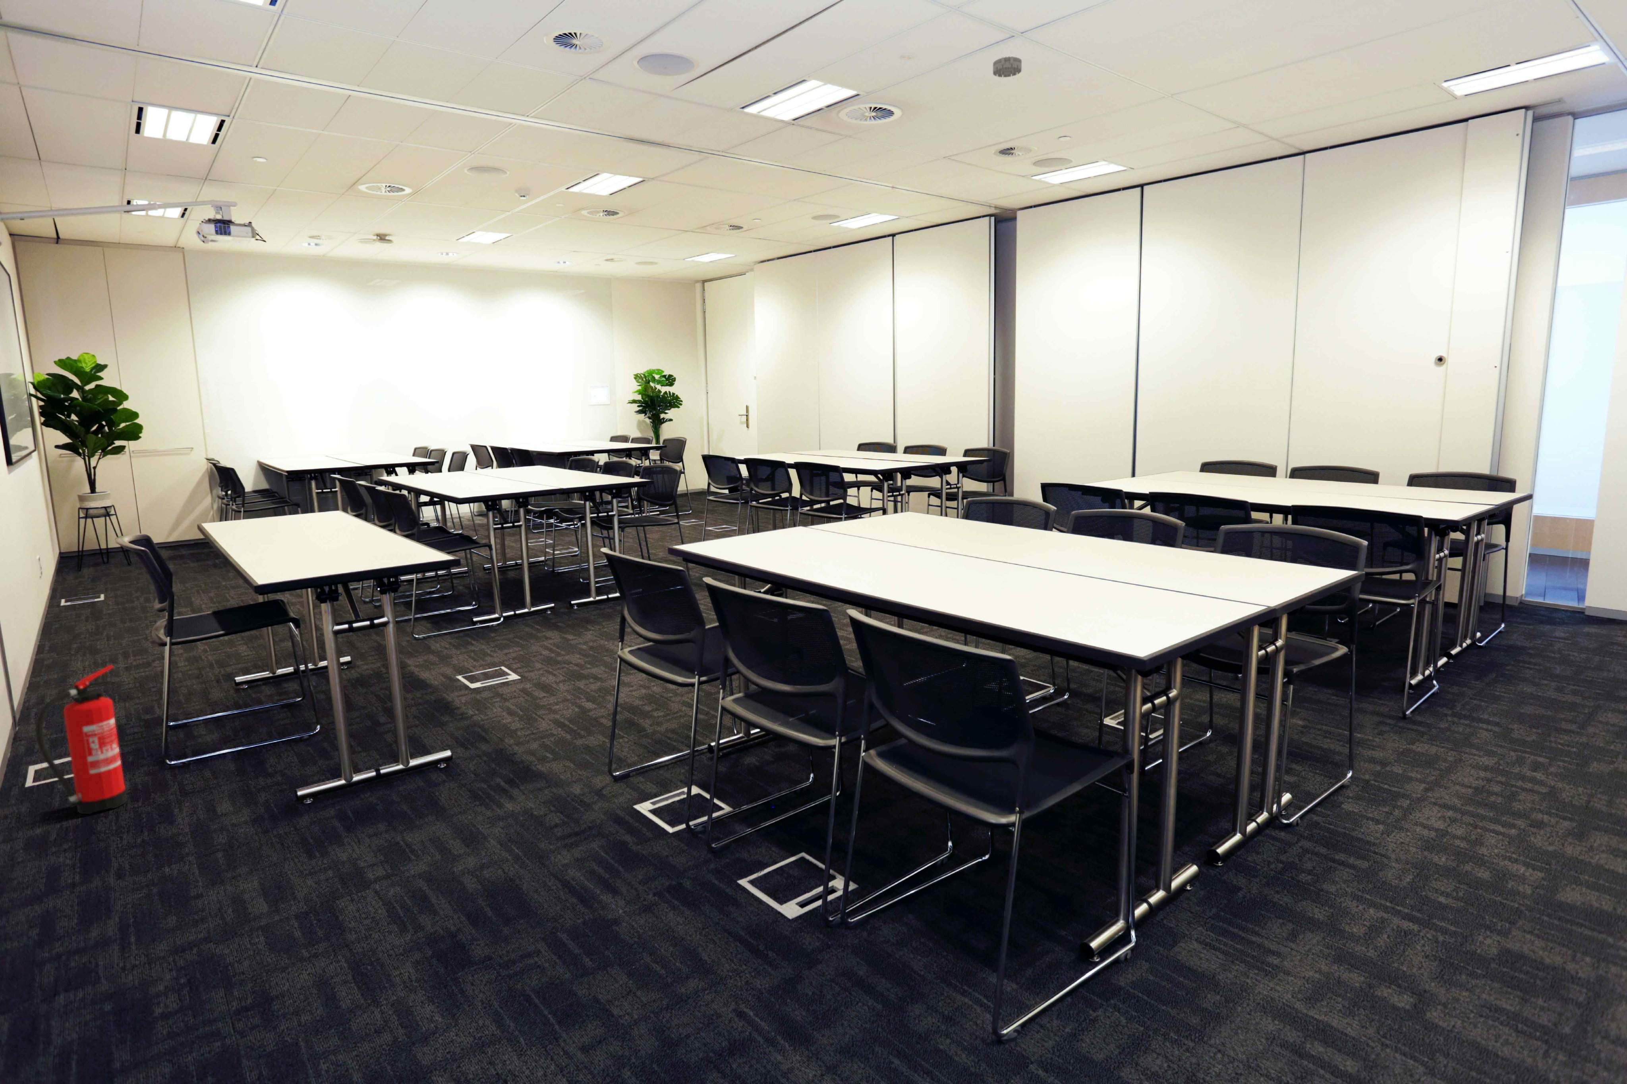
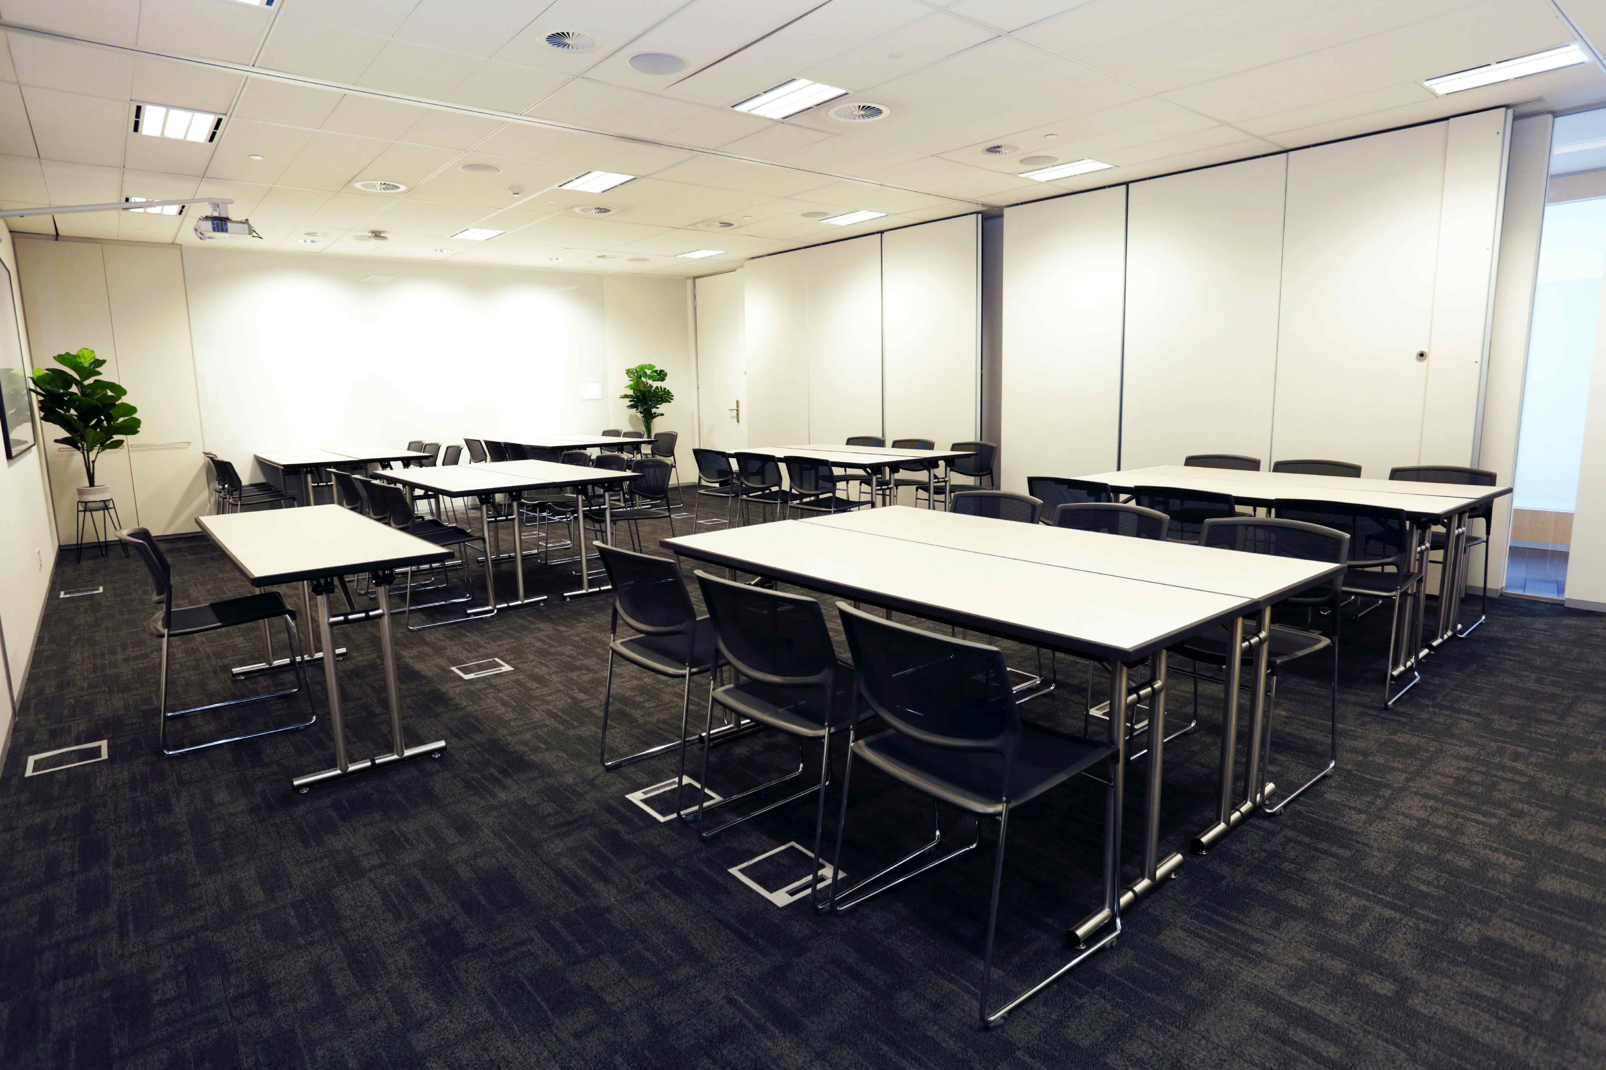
- smoke detector [993,56,1022,77]
- fire extinguisher [35,665,128,814]
